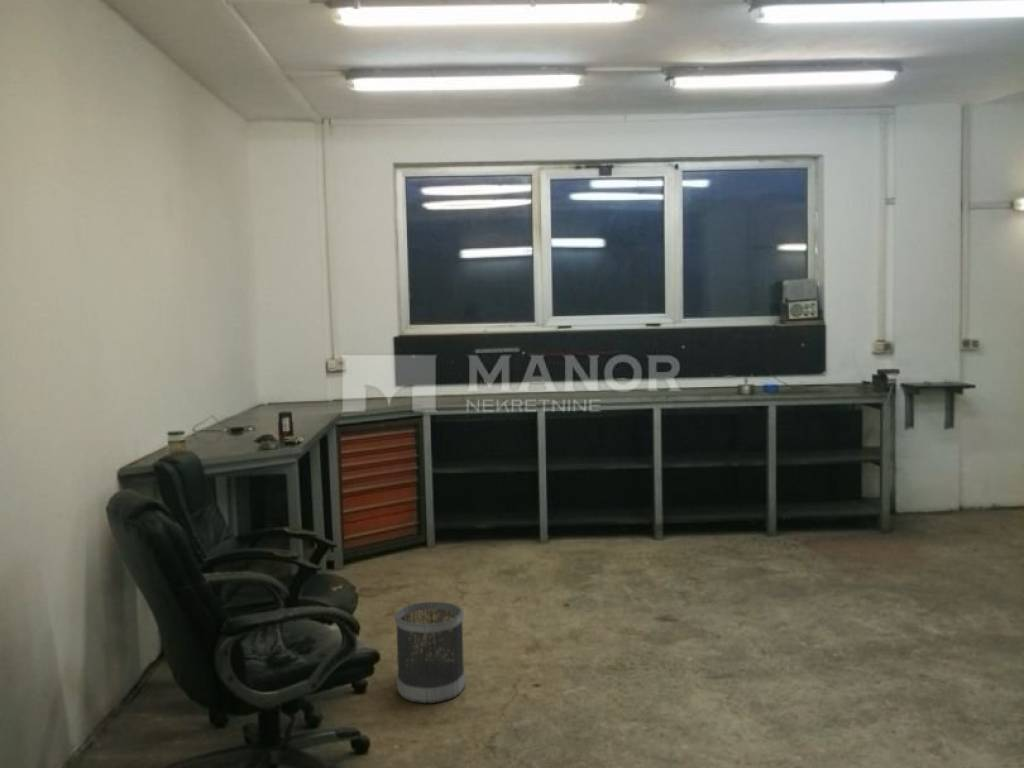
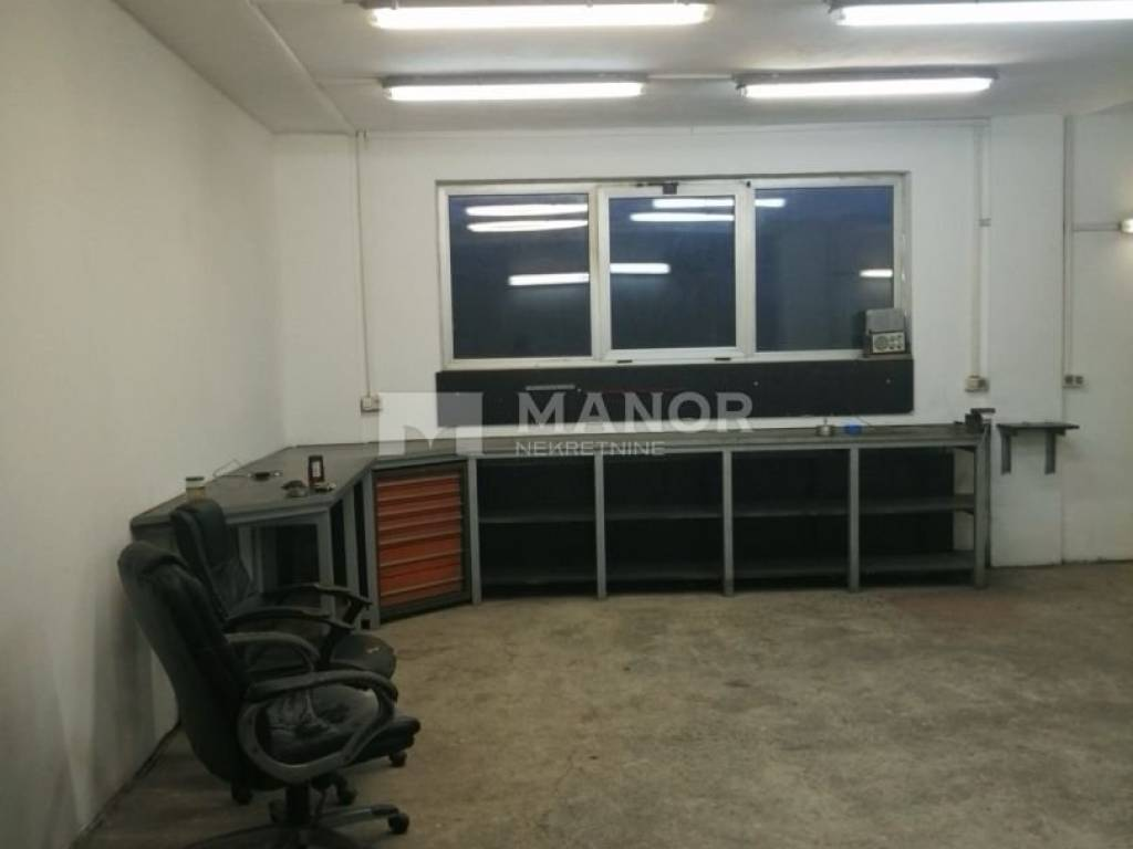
- wastebasket [394,600,466,704]
